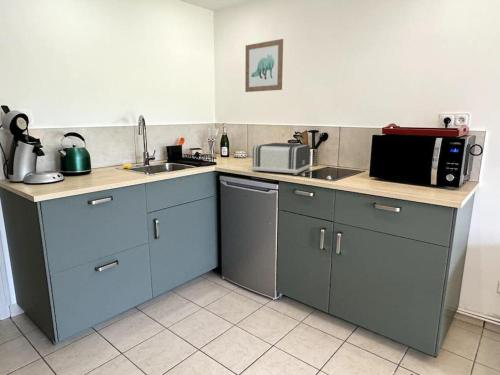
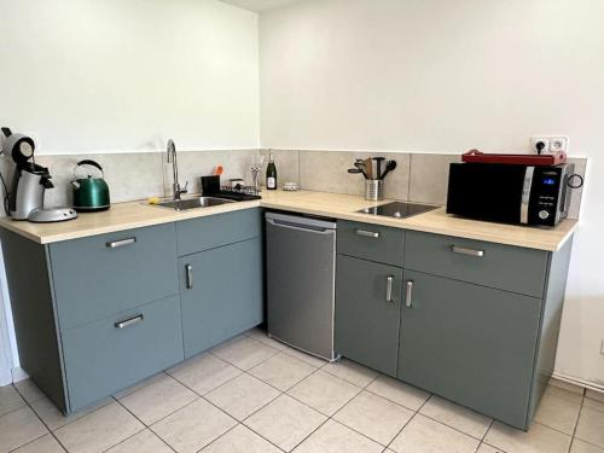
- wall art [244,38,284,93]
- toaster [251,142,311,176]
